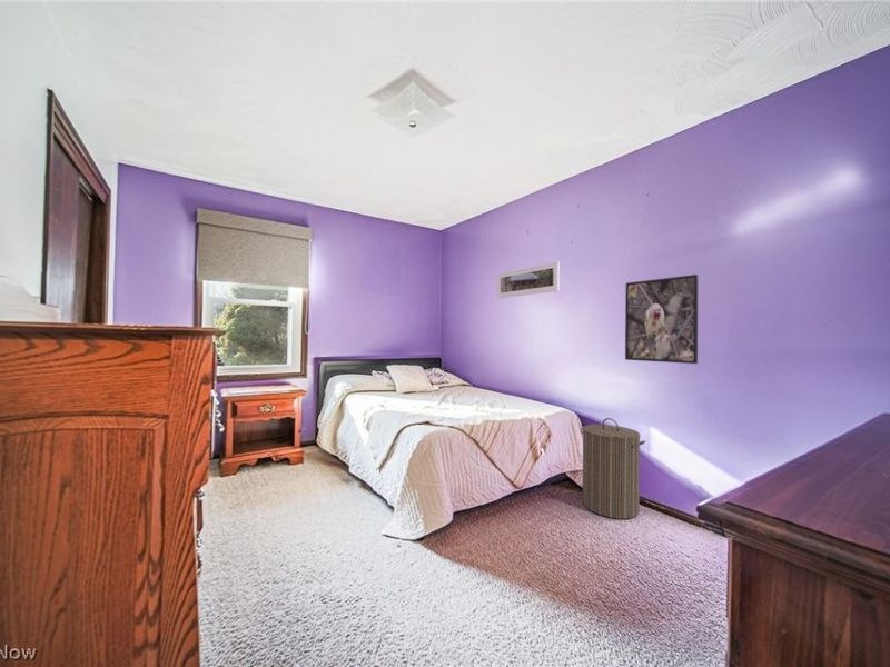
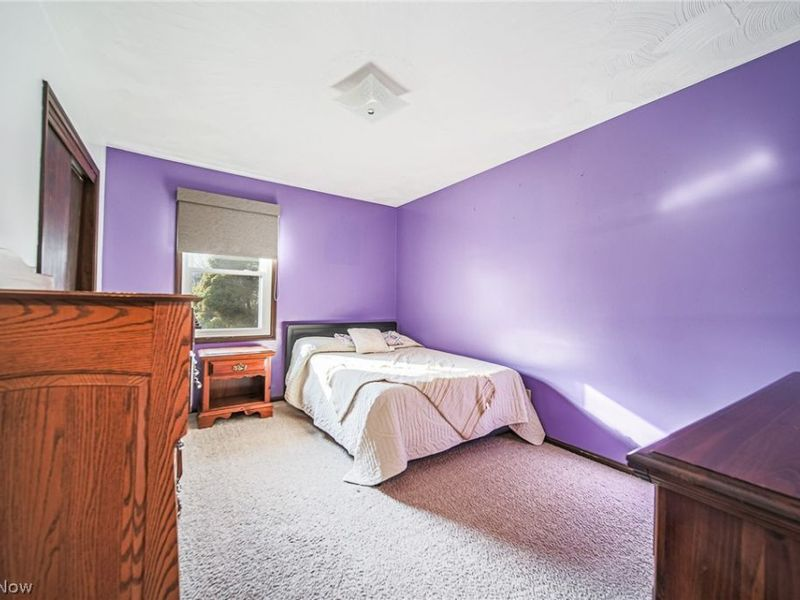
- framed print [495,260,561,299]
- laundry hamper [580,417,646,520]
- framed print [624,273,699,365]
